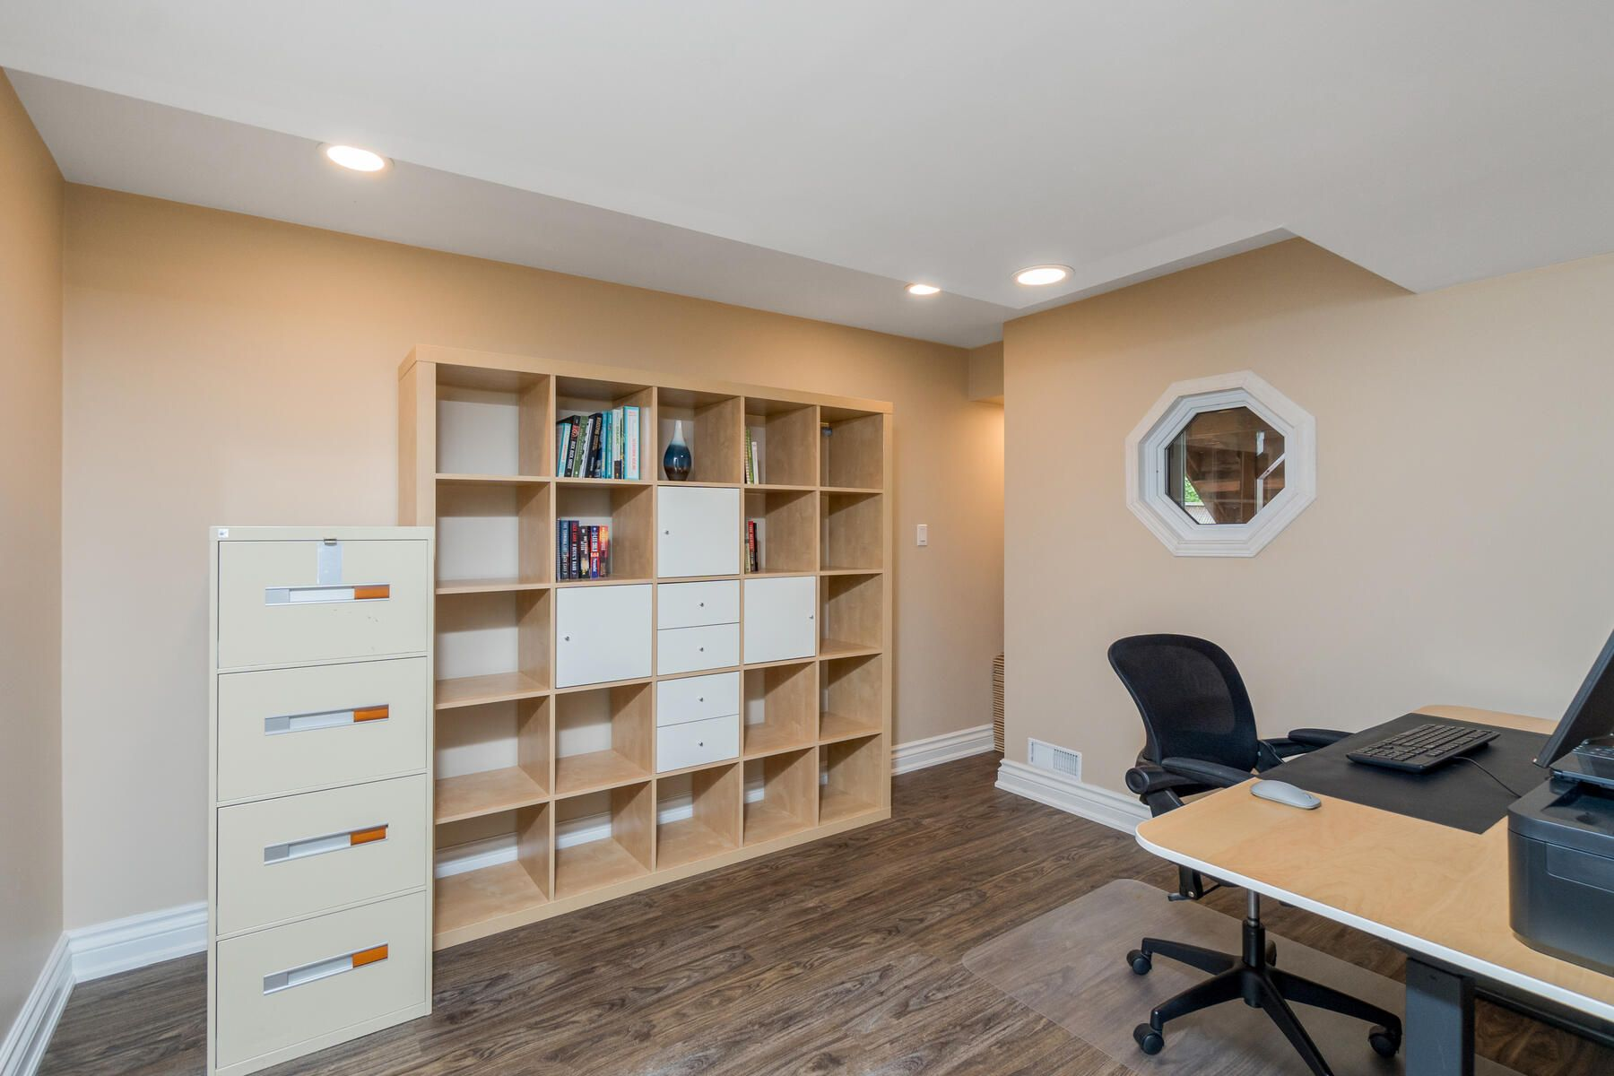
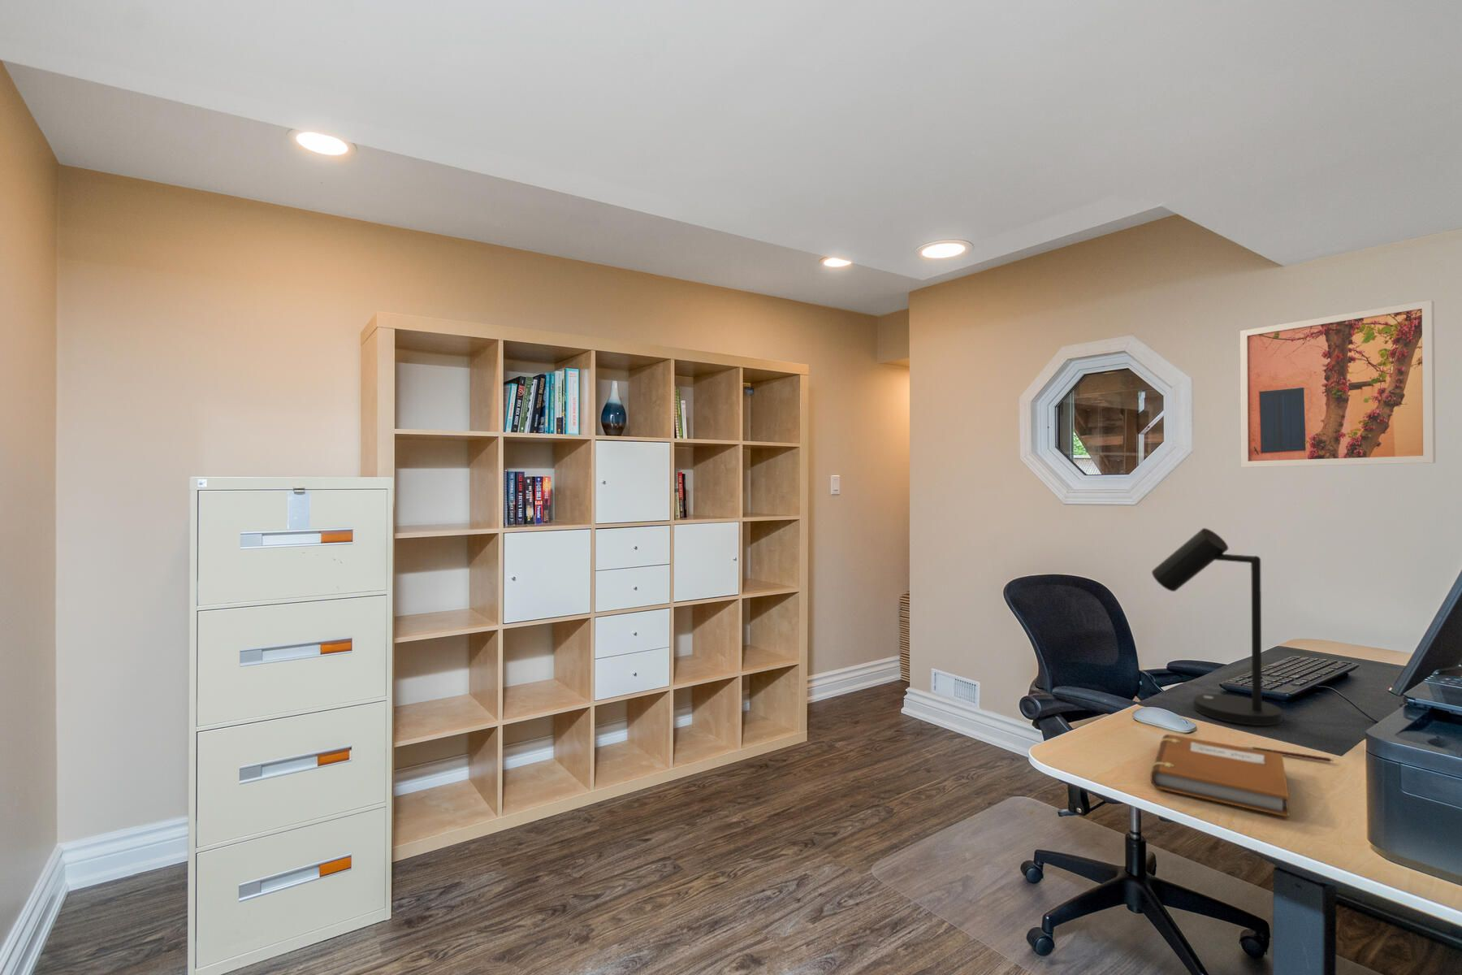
+ desk lamp [1151,528,1283,727]
+ notebook [1150,733,1290,818]
+ wall art [1239,299,1437,468]
+ pen [1243,745,1335,763]
